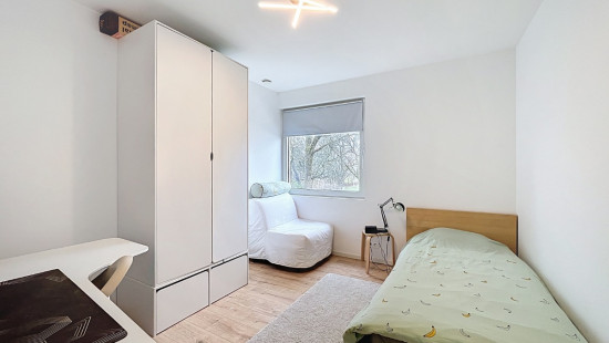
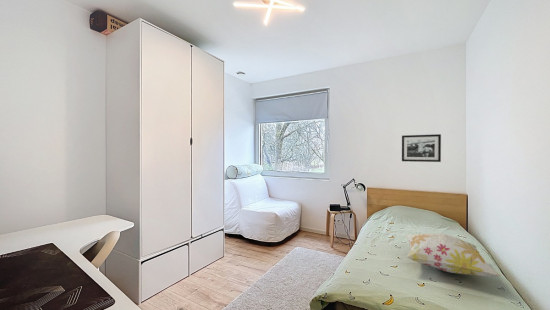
+ decorative pillow [405,232,502,277]
+ picture frame [401,133,442,163]
